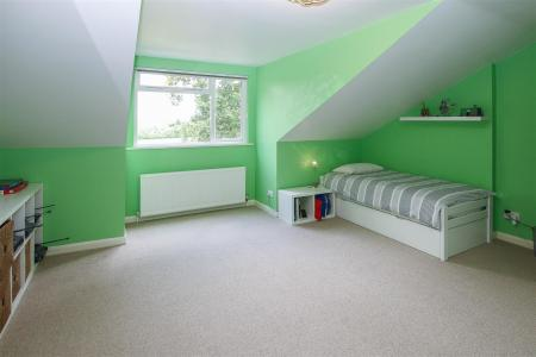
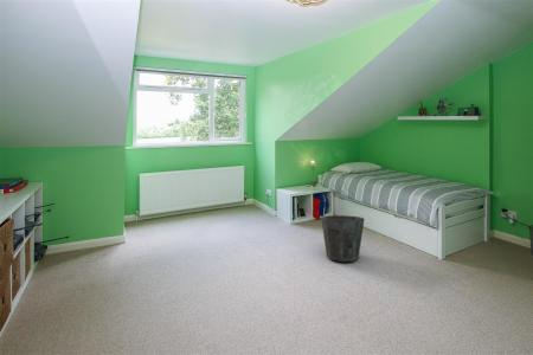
+ waste bin [320,214,365,263]
